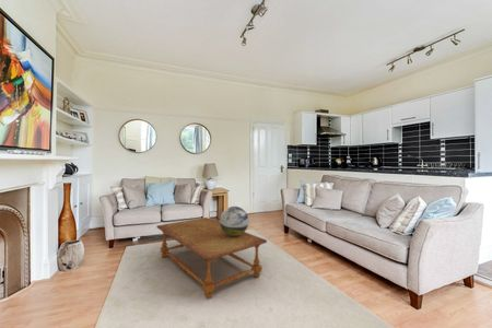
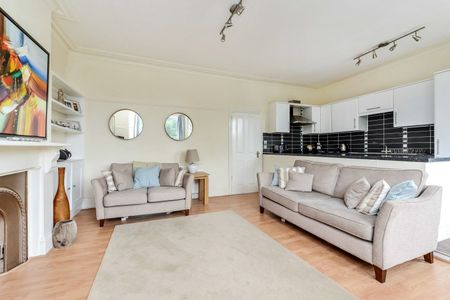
- decorative sphere [219,206,250,236]
- coffee table [155,216,268,300]
